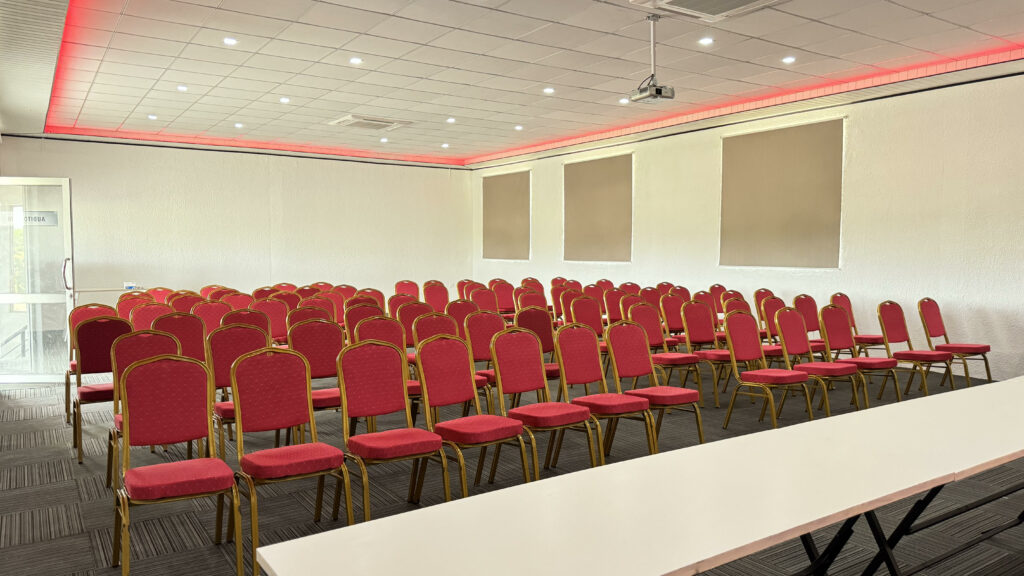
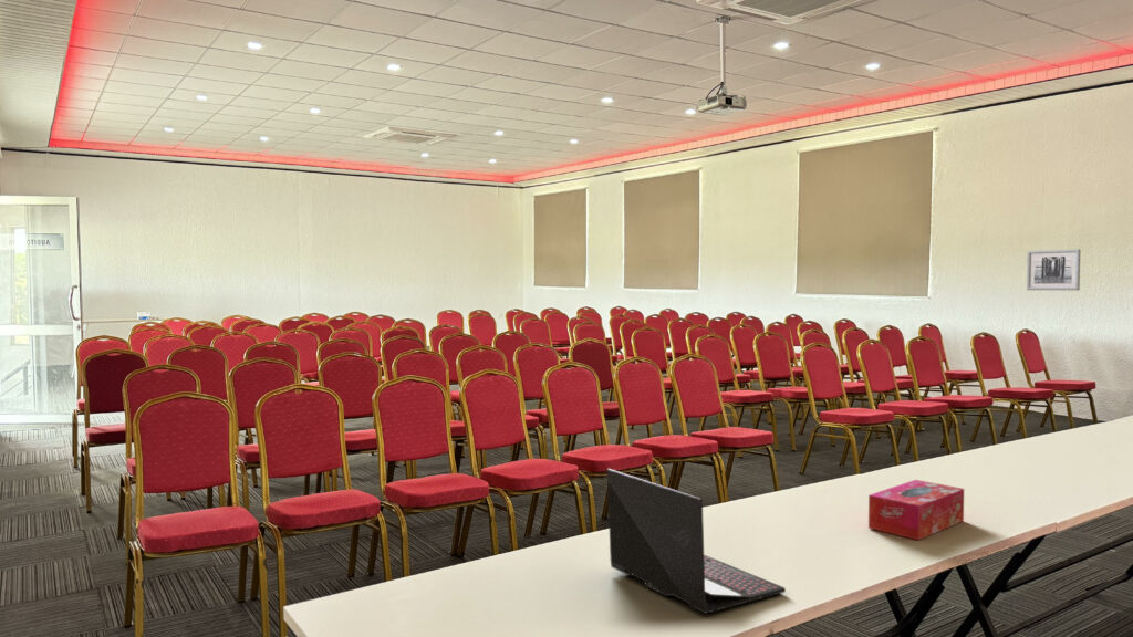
+ tissue box [867,479,965,541]
+ wall art [1026,248,1081,291]
+ laptop [606,468,787,615]
